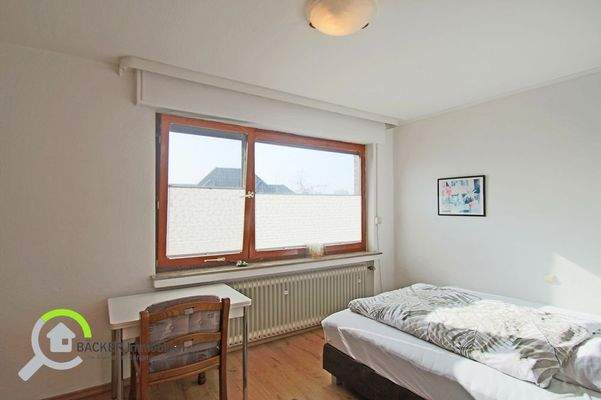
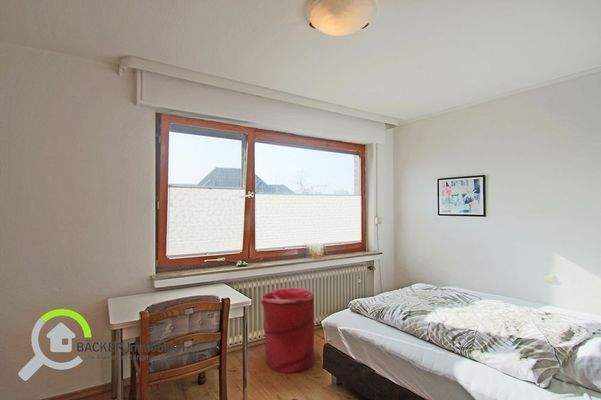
+ laundry hamper [260,286,316,374]
